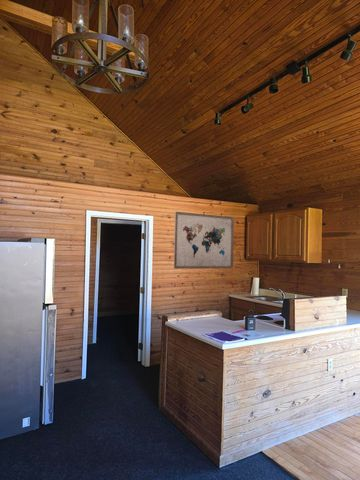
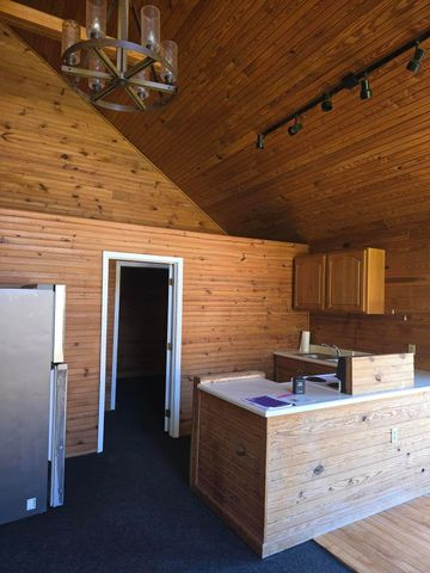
- wall art [173,211,235,270]
